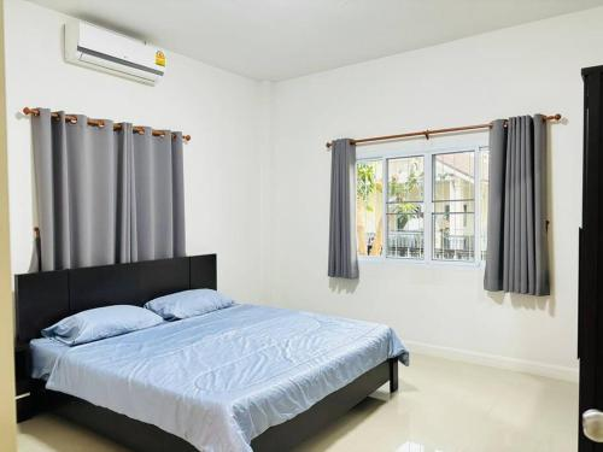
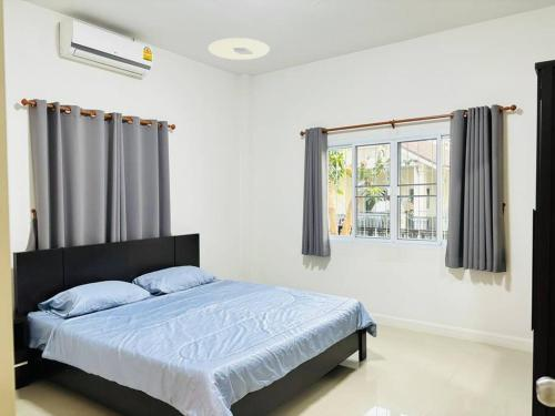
+ ceiling light [208,37,271,61]
